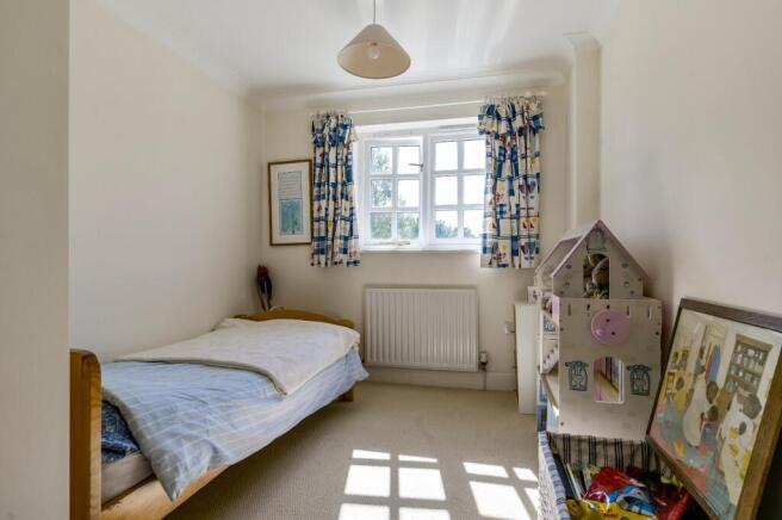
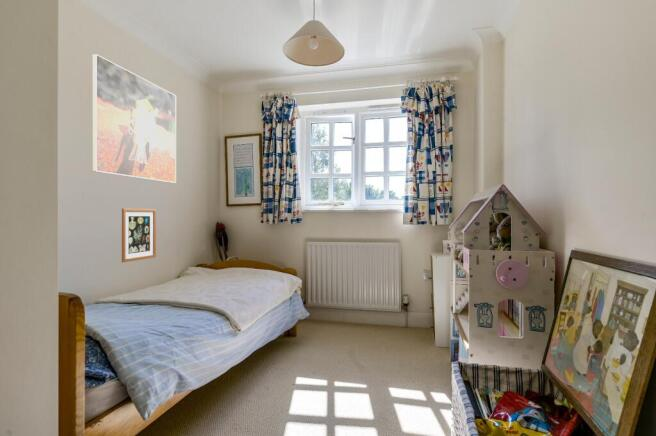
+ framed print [91,53,177,184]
+ wall art [121,208,157,263]
